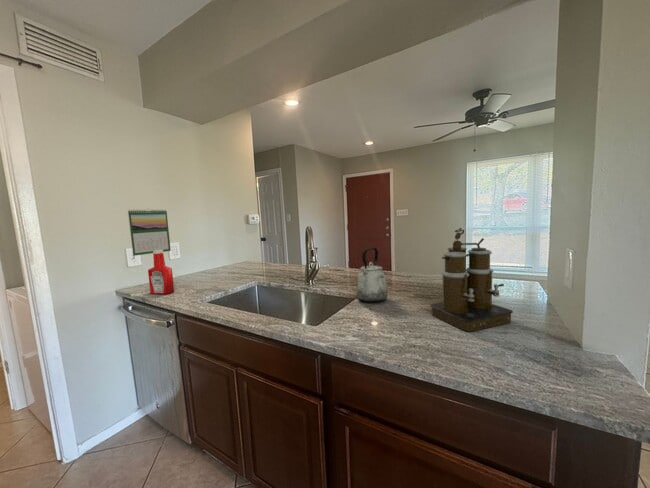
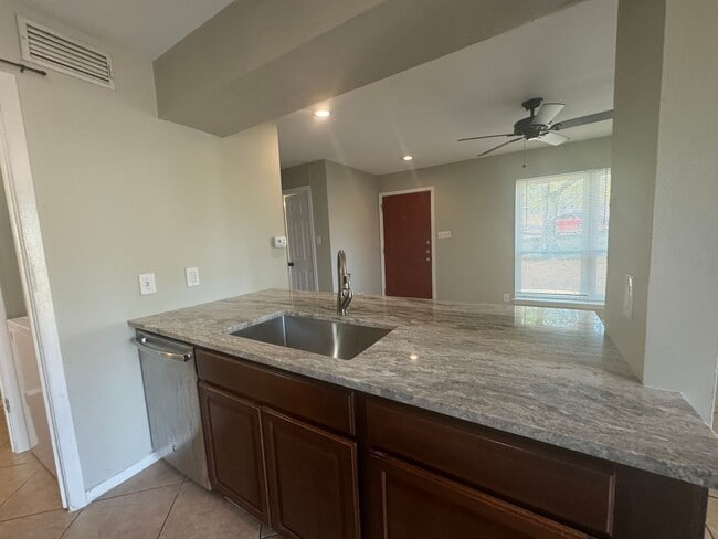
- kettle [355,247,388,303]
- coffee maker [430,227,514,332]
- calendar [127,208,172,257]
- soap bottle [147,250,175,295]
